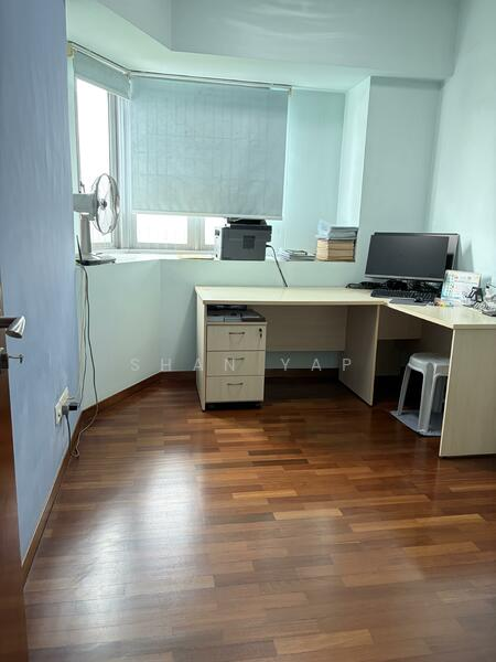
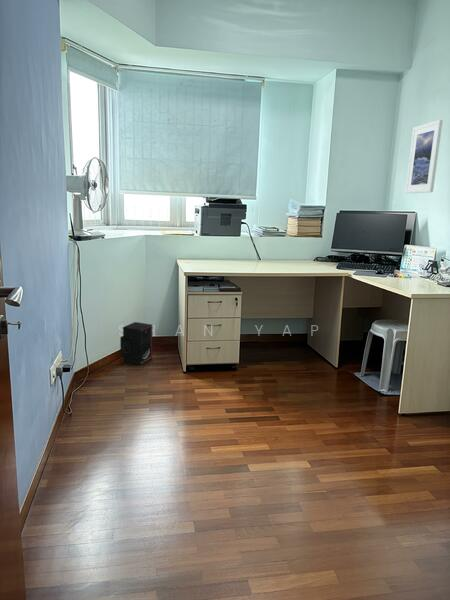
+ stereo [119,321,153,366]
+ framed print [404,119,444,194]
